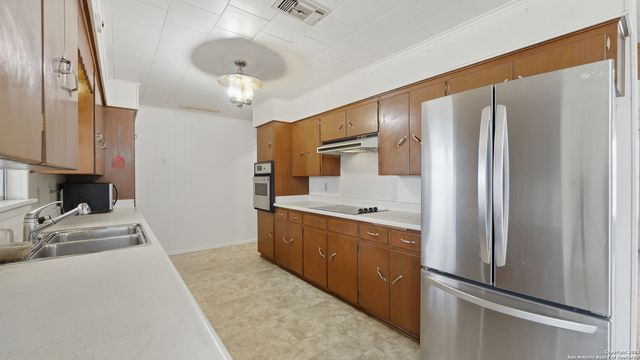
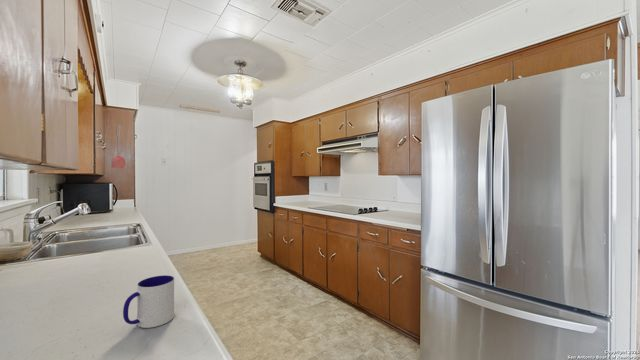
+ mug [122,274,175,329]
